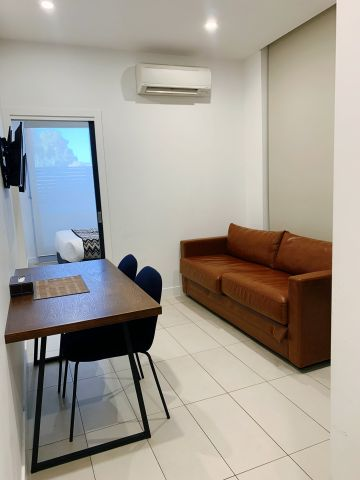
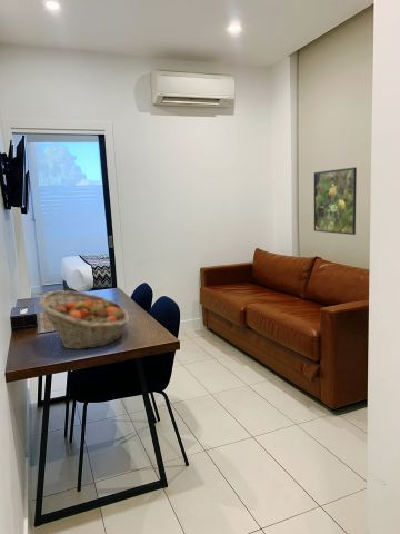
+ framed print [313,167,358,236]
+ fruit basket [38,289,130,350]
